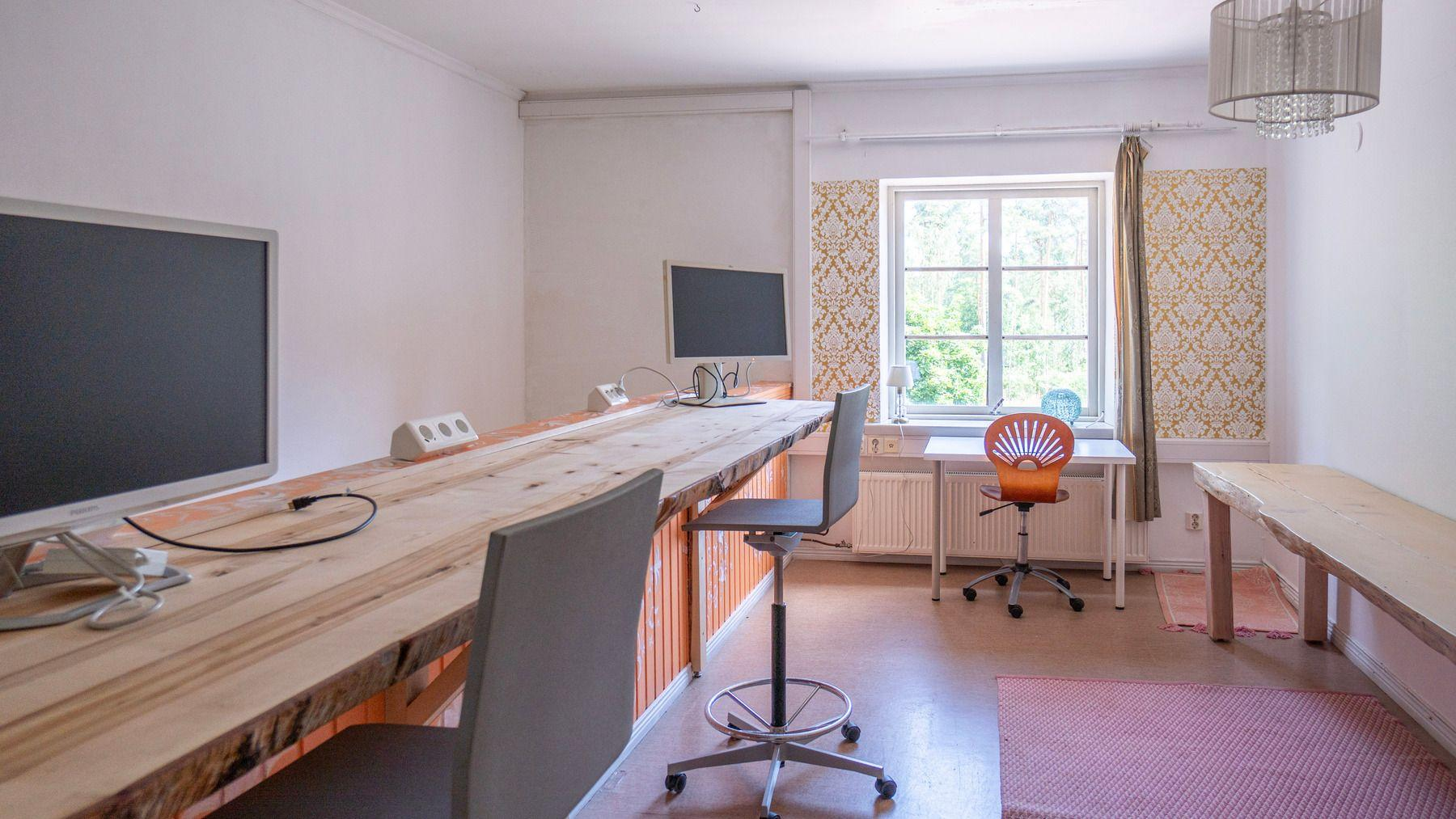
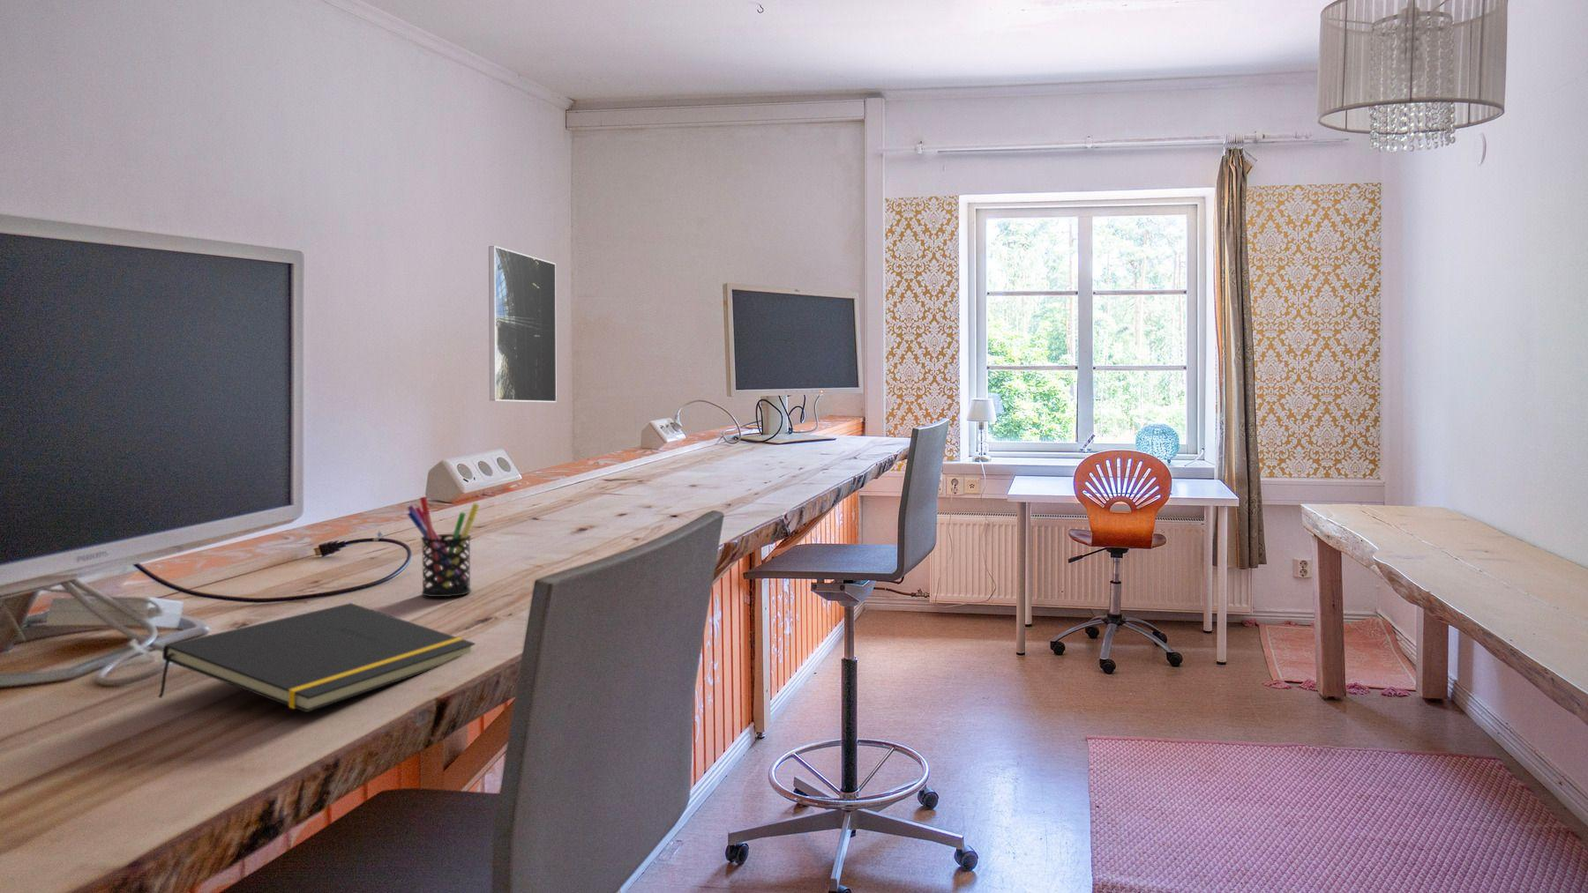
+ pen holder [407,495,480,598]
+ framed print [488,245,557,402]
+ notepad [157,602,476,713]
